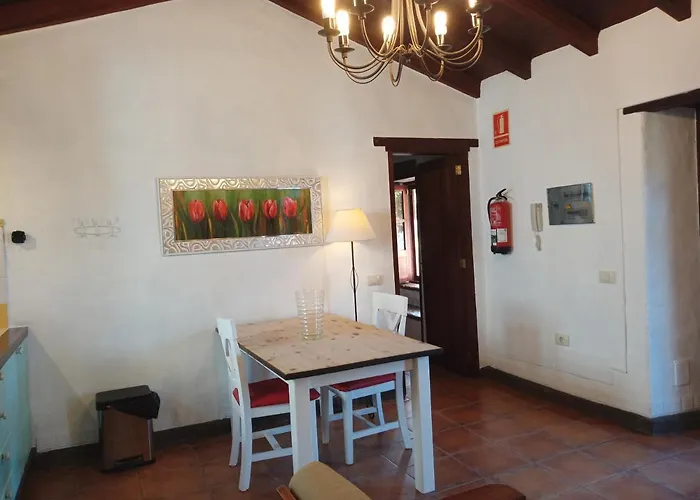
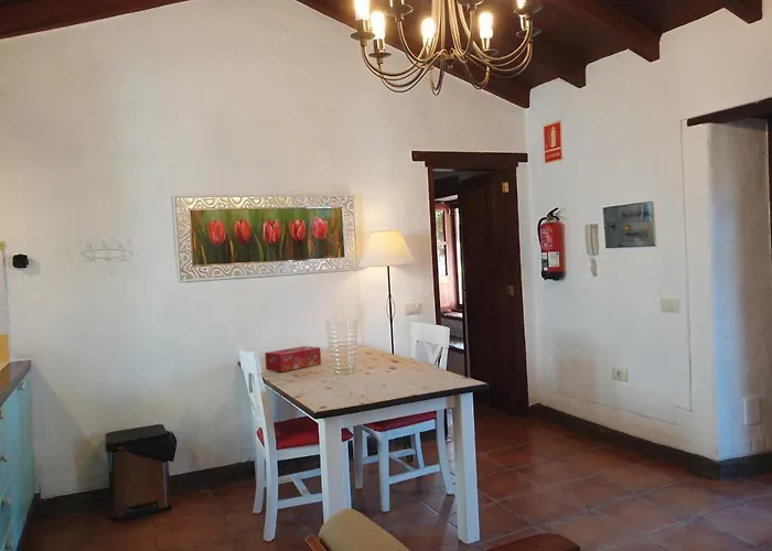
+ tissue box [264,345,322,372]
